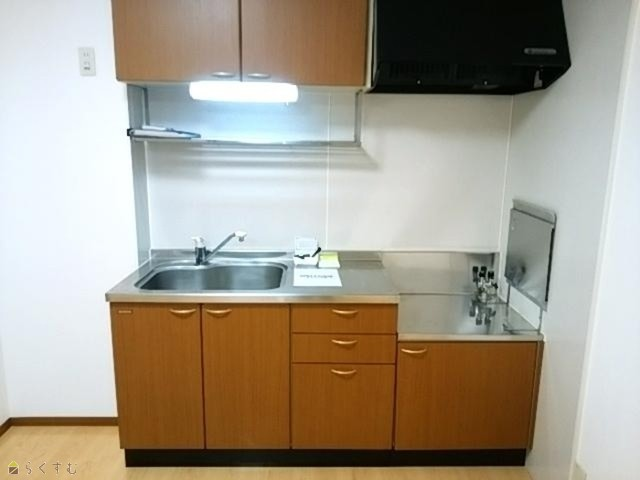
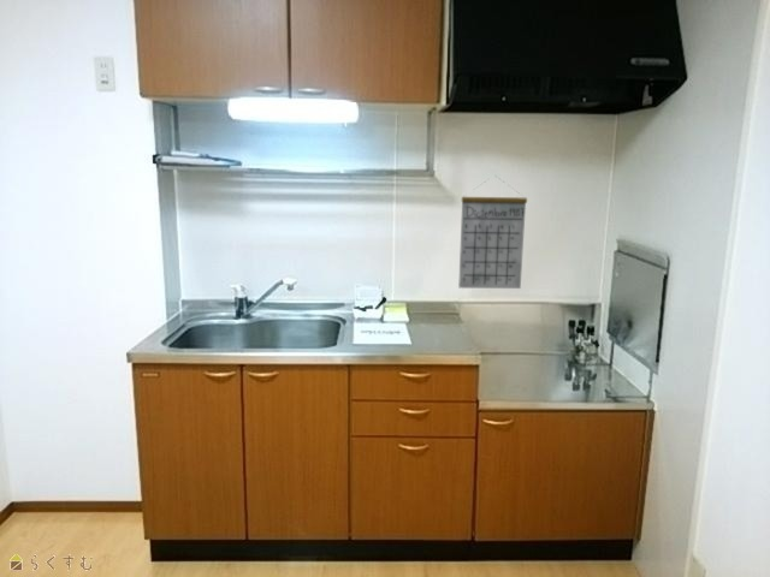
+ calendar [457,176,528,290]
